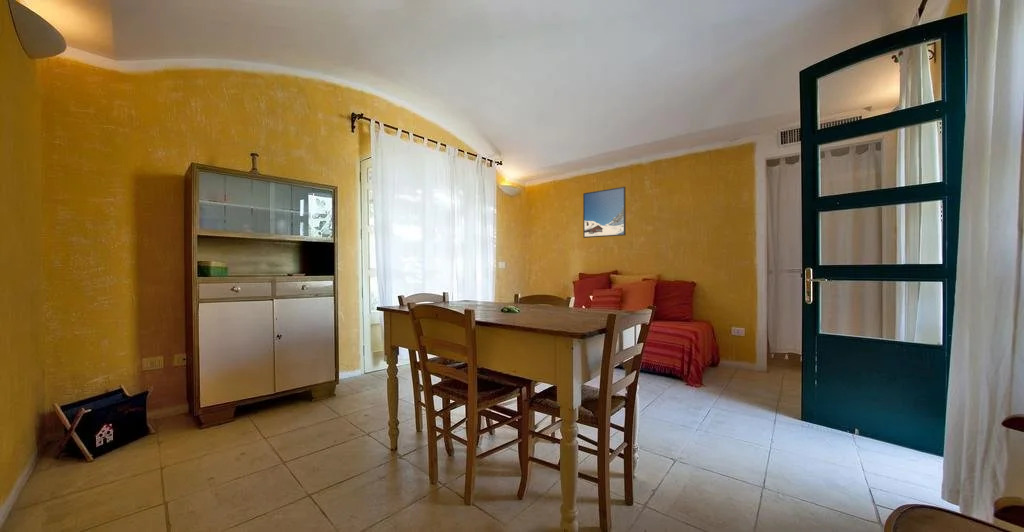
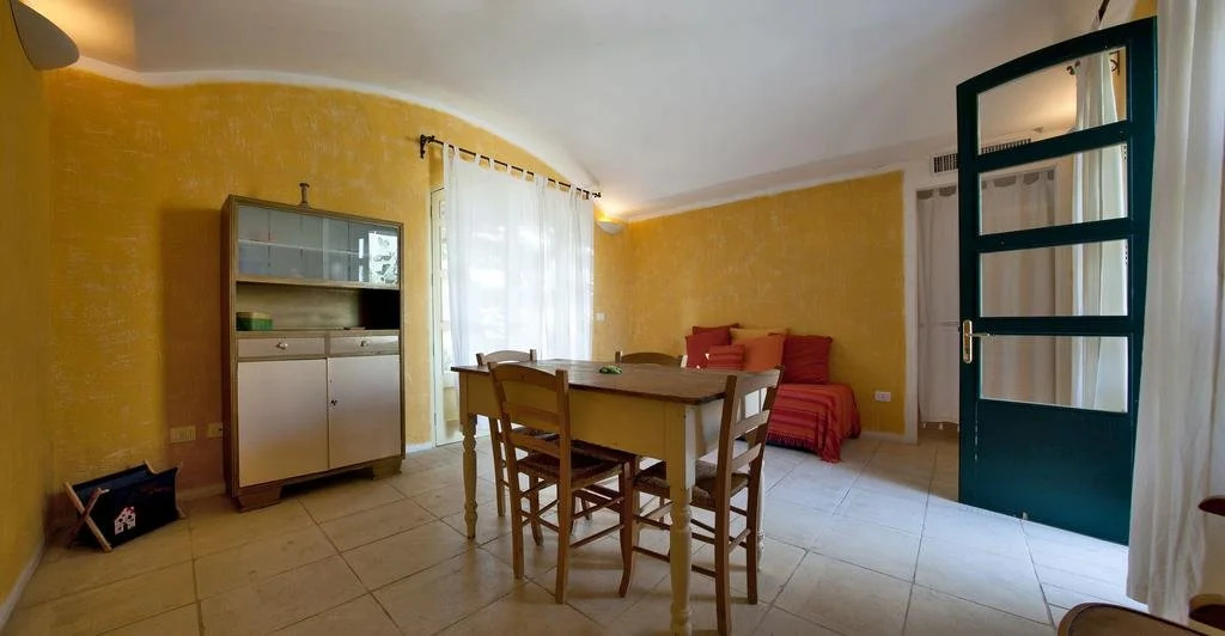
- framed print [582,186,627,239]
